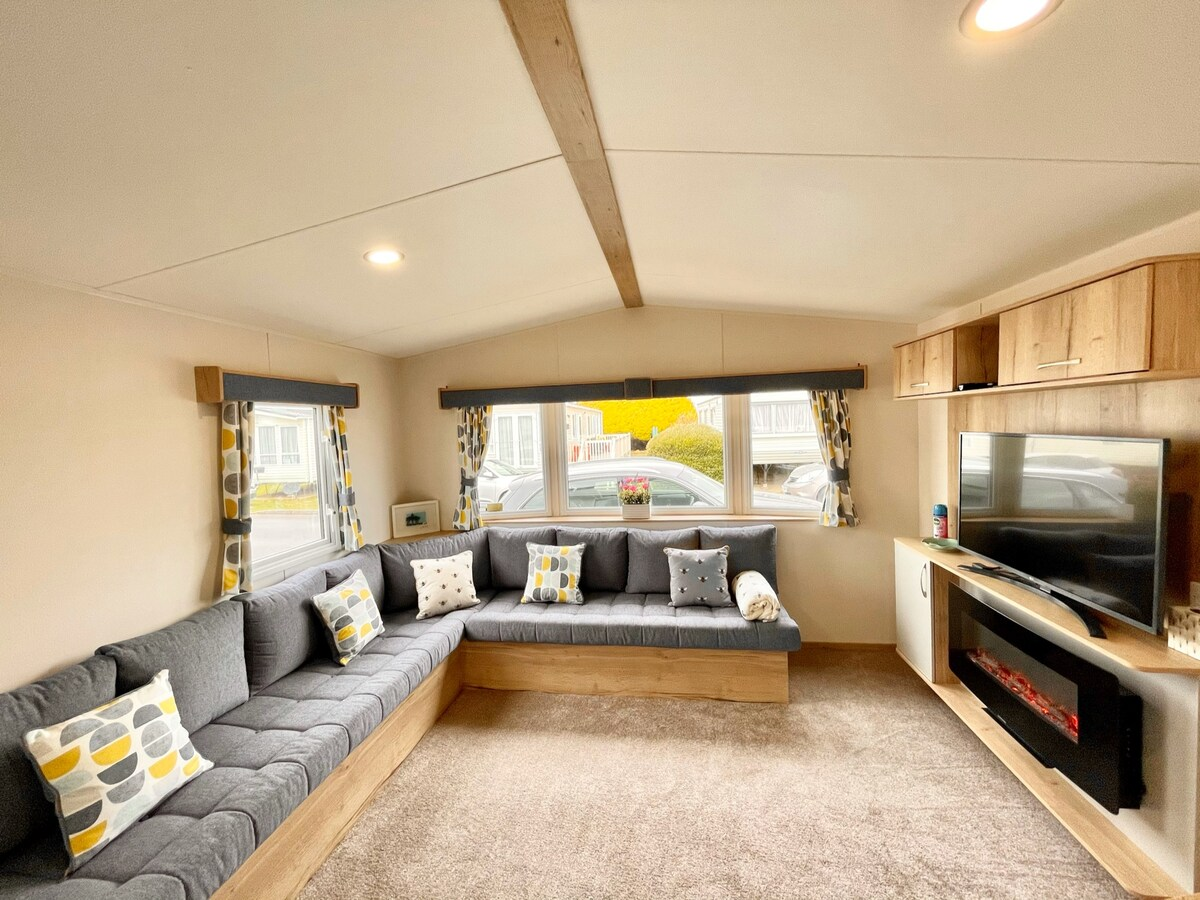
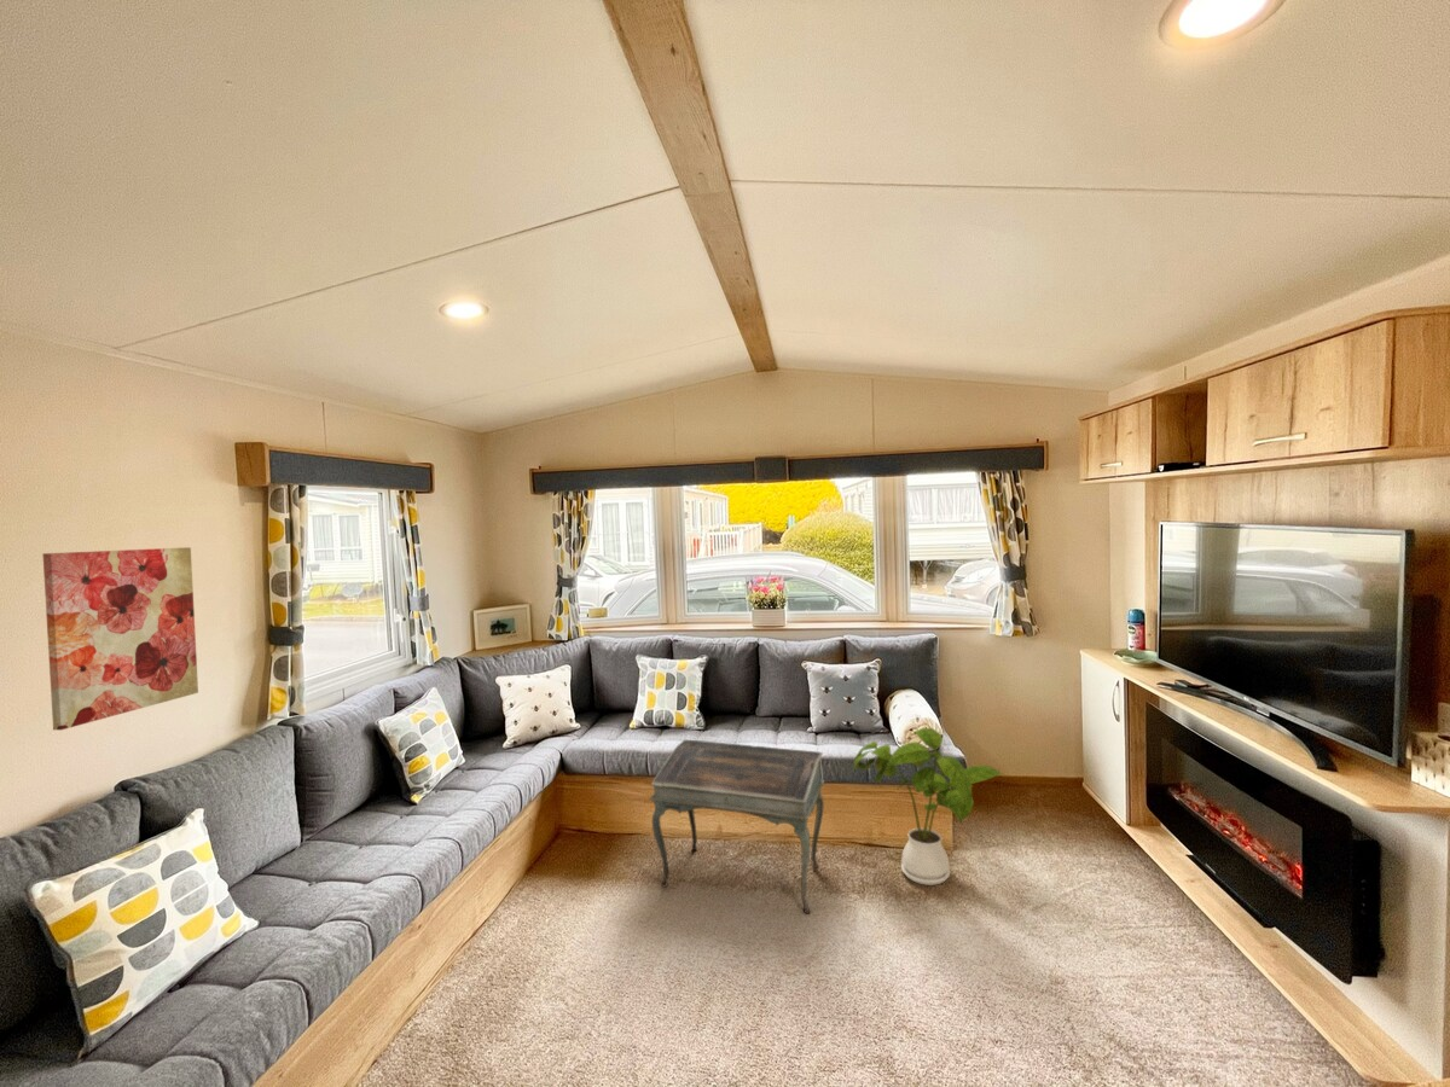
+ house plant [852,727,1007,887]
+ writing desk [648,739,825,914]
+ wall art [41,546,199,731]
